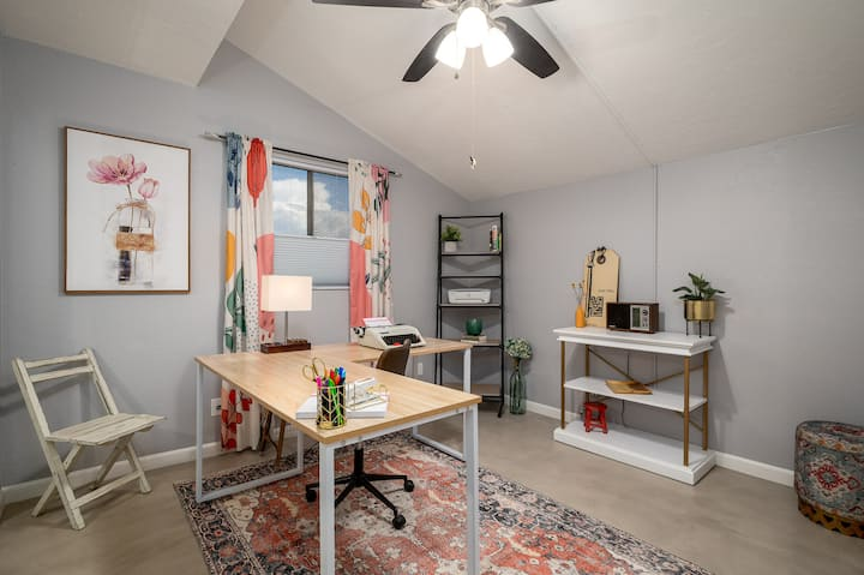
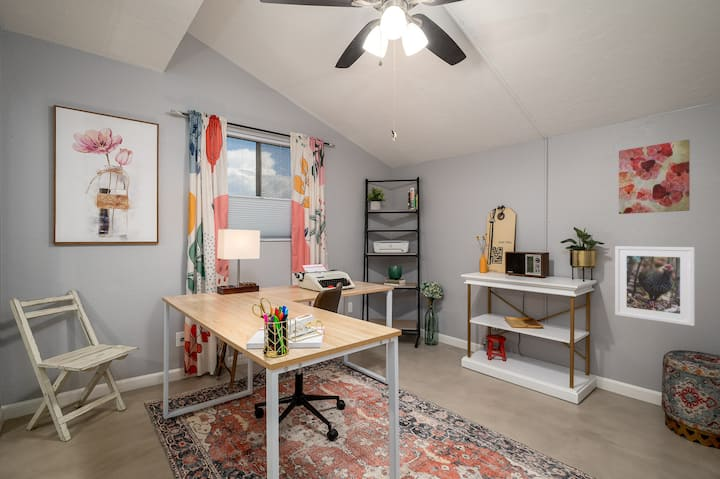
+ wall art [618,138,691,215]
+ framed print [614,245,696,327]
